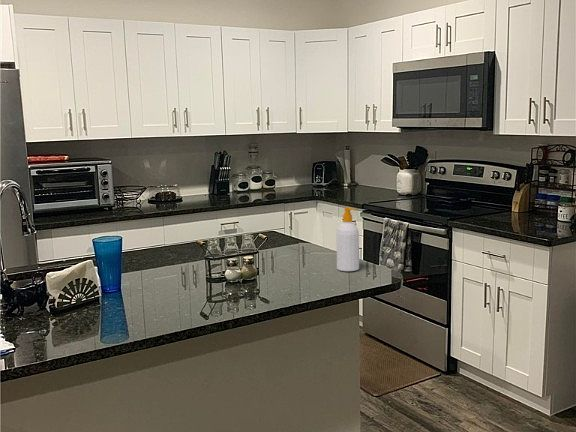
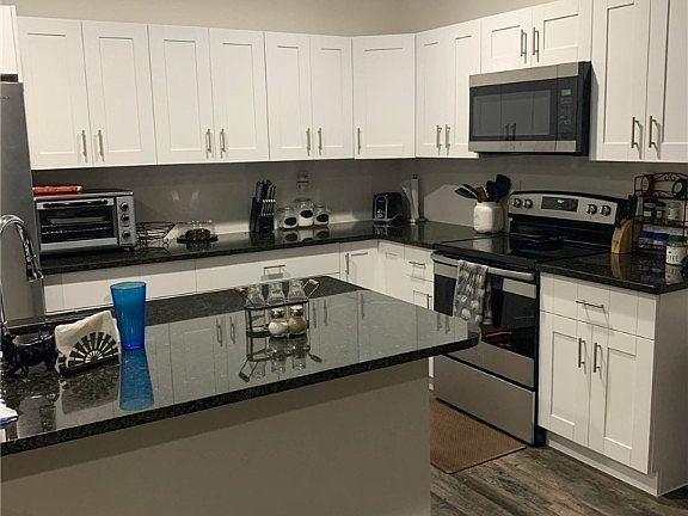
- soap bottle [335,206,360,272]
